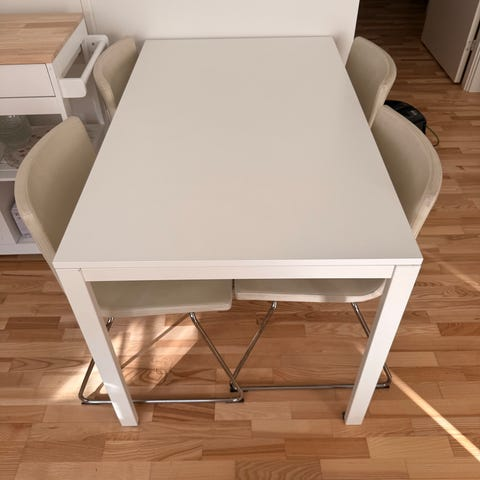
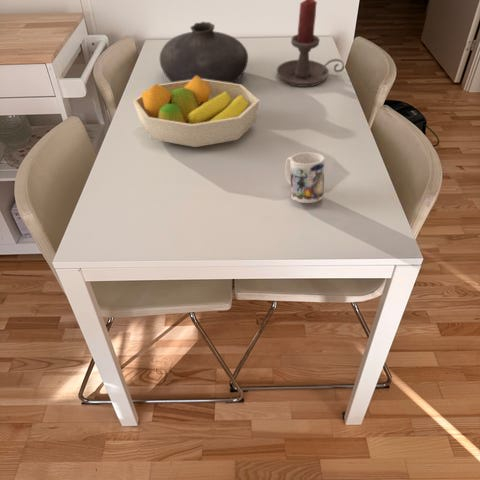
+ candle holder [276,0,345,88]
+ vase [159,21,249,84]
+ fruit bowl [132,76,260,148]
+ mug [284,151,325,204]
